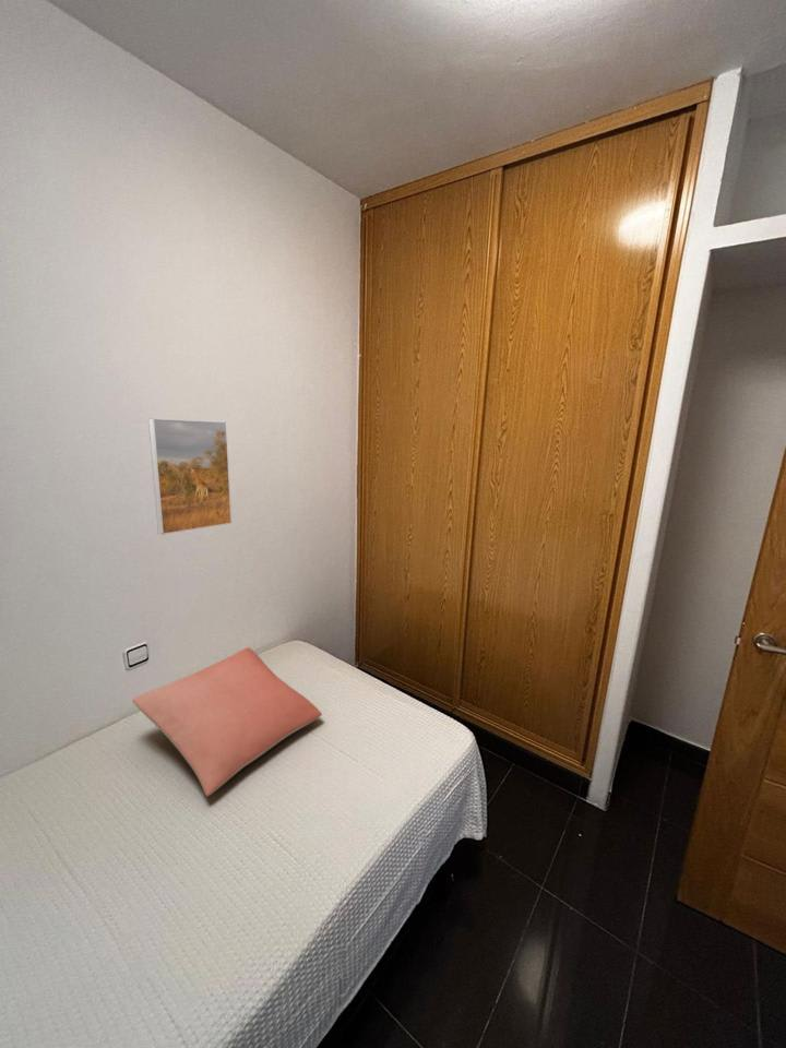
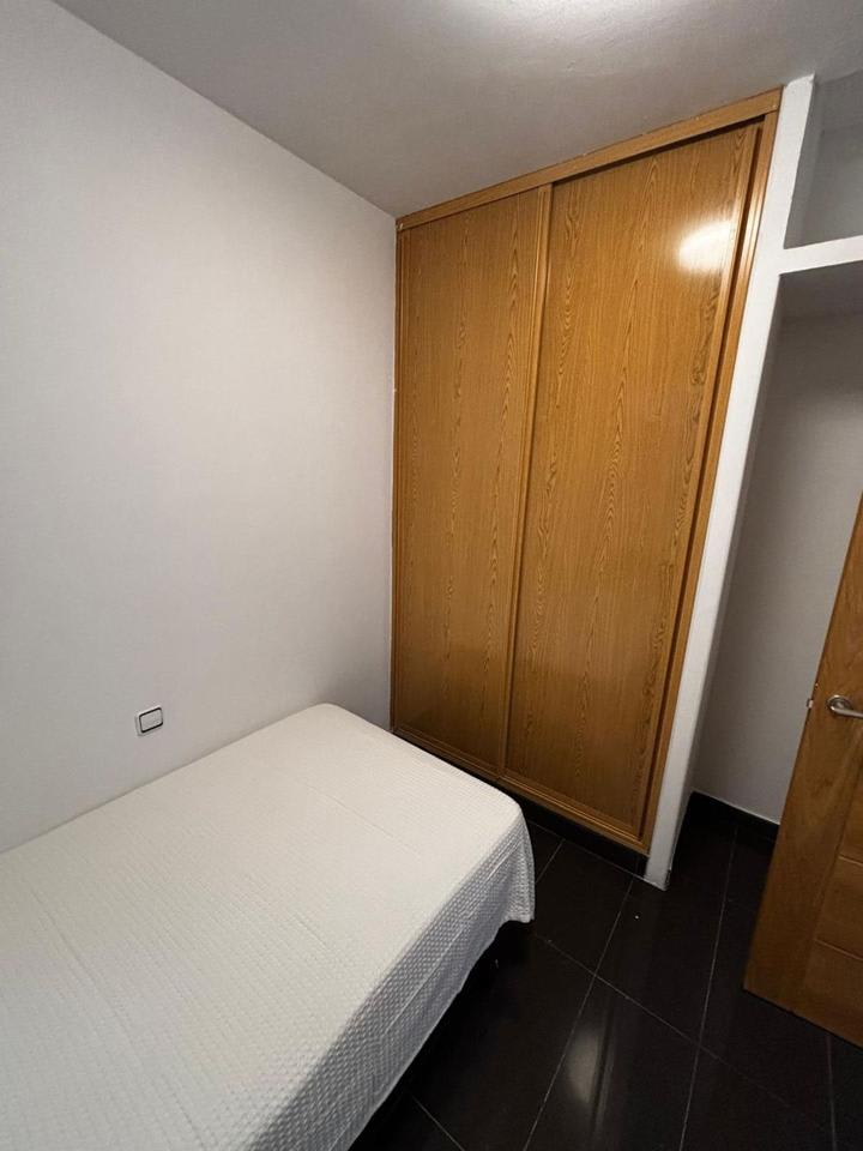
- pillow [131,646,323,797]
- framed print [147,417,233,536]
